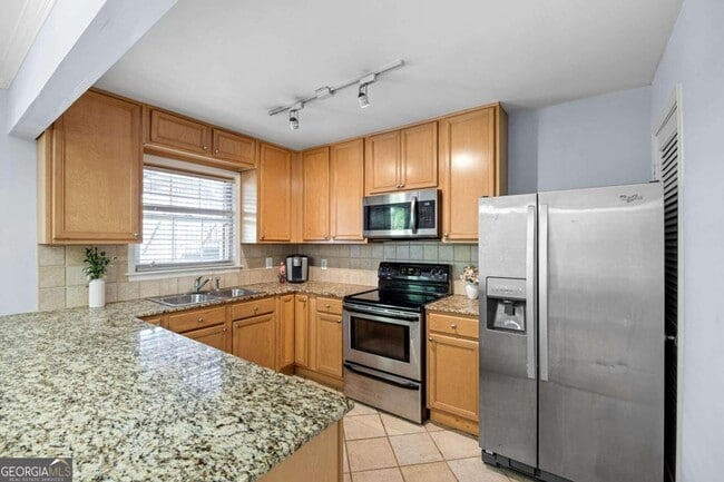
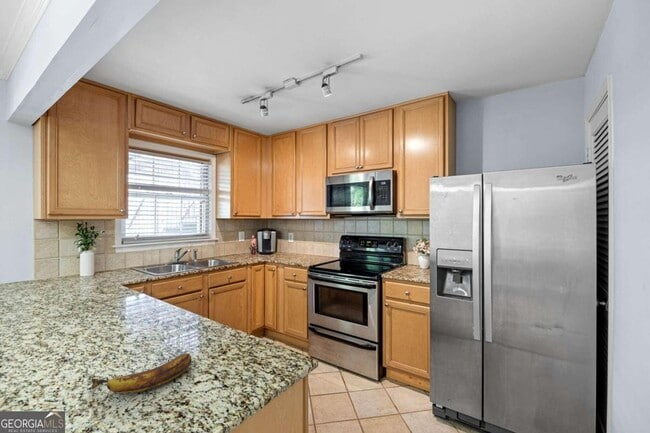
+ banana [90,352,192,394]
